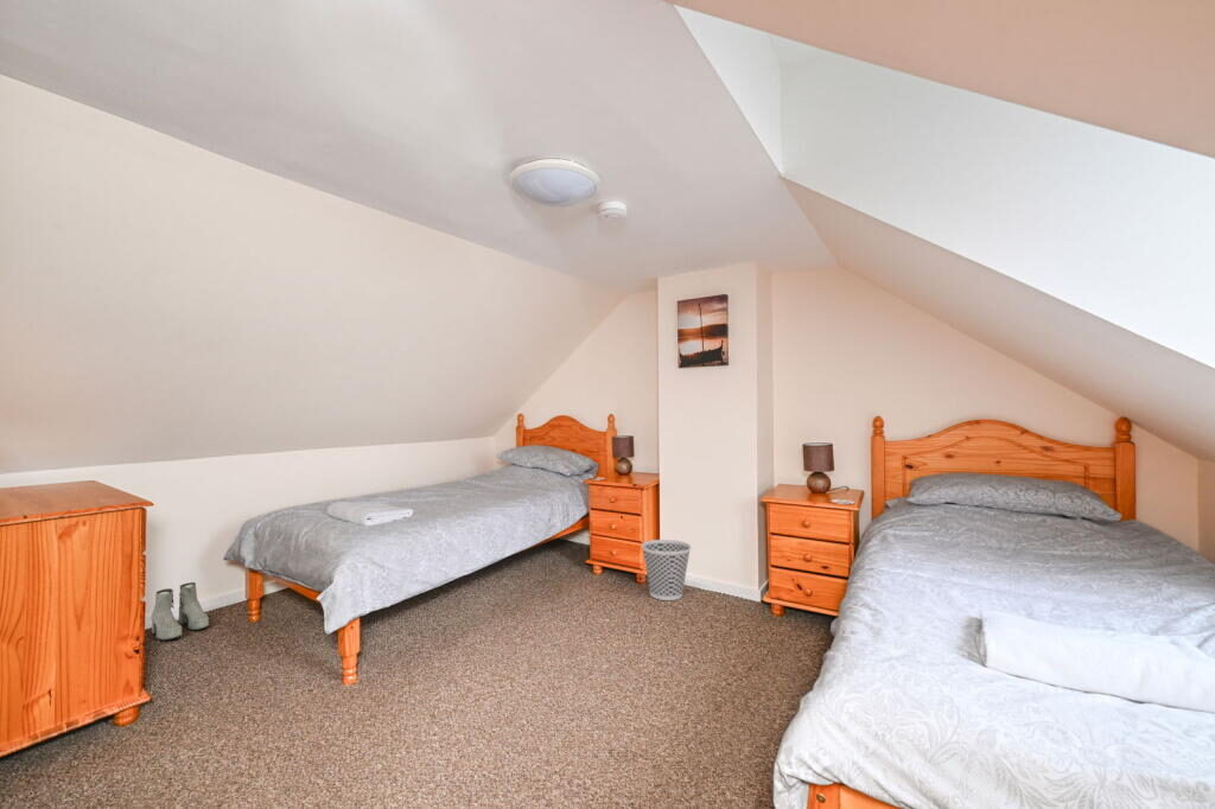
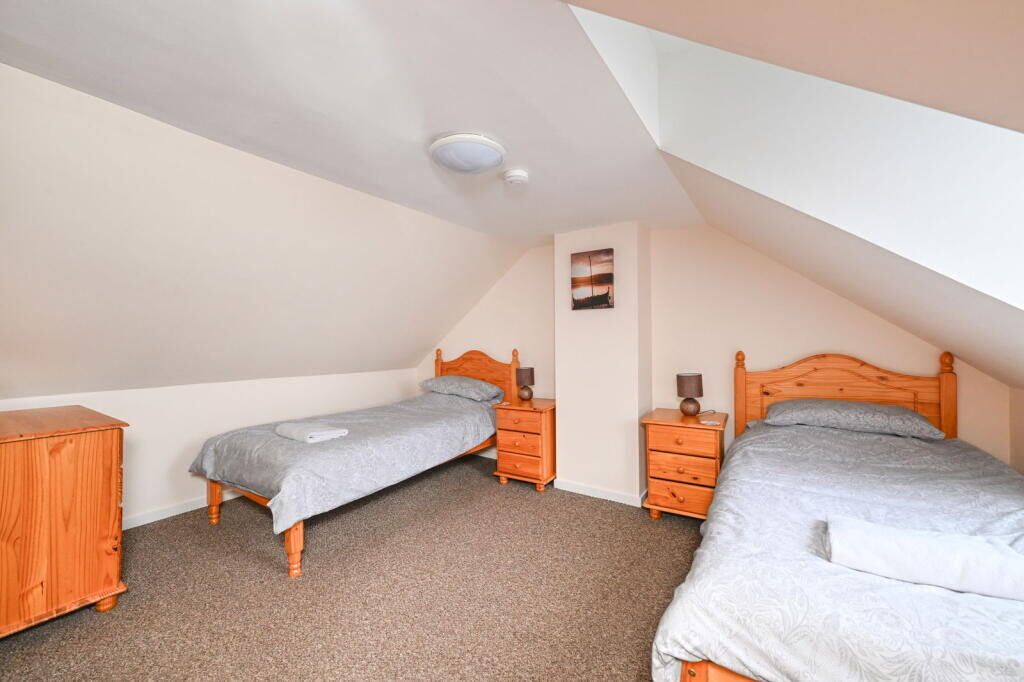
- wastebasket [641,539,692,601]
- boots [150,581,210,641]
